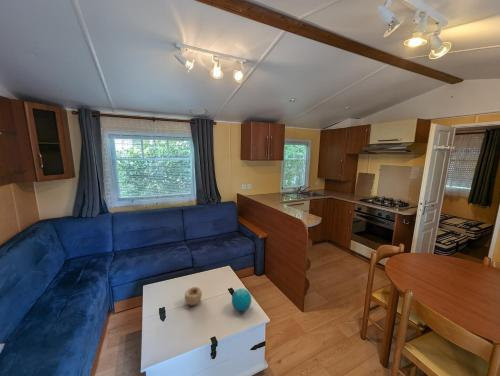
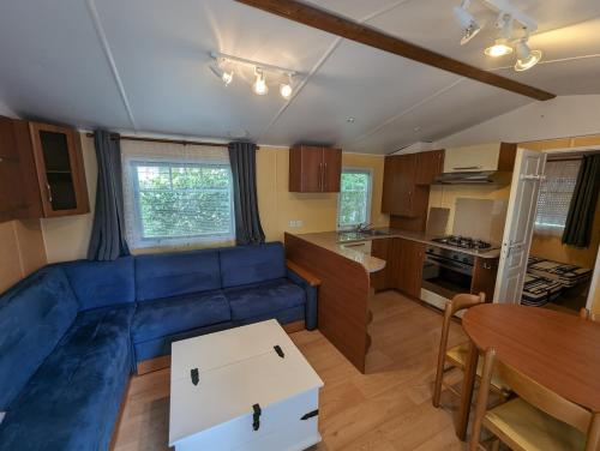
- decorative orb [231,288,252,312]
- bowl [184,286,203,306]
